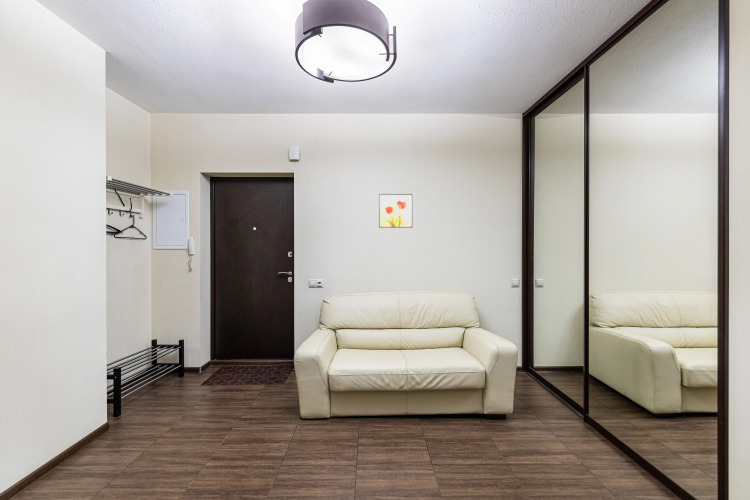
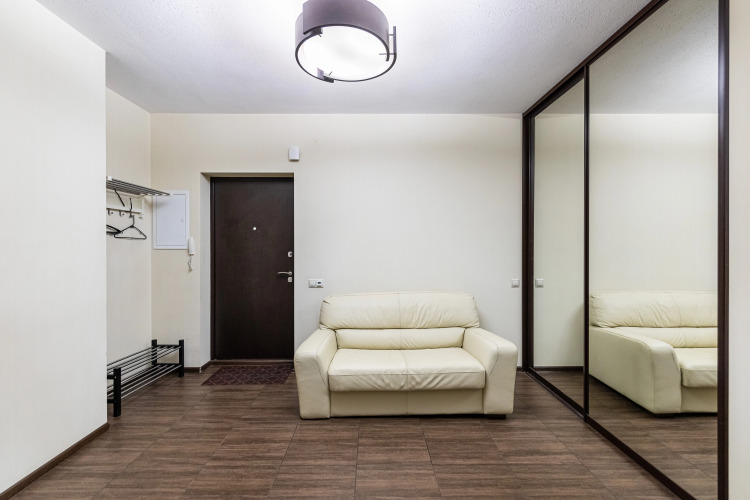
- wall art [378,193,414,229]
